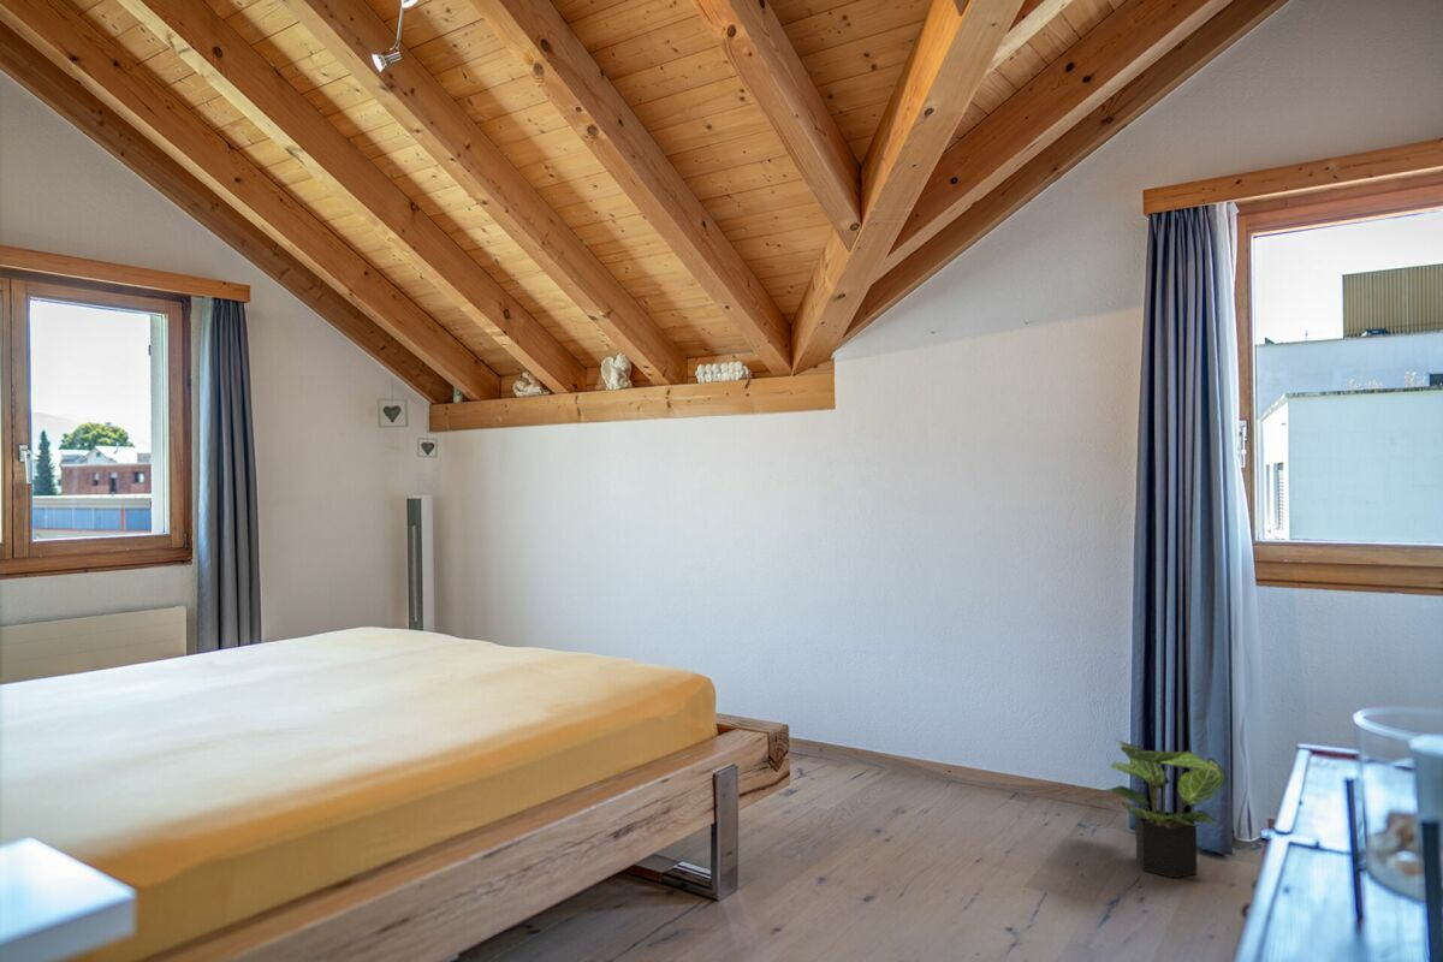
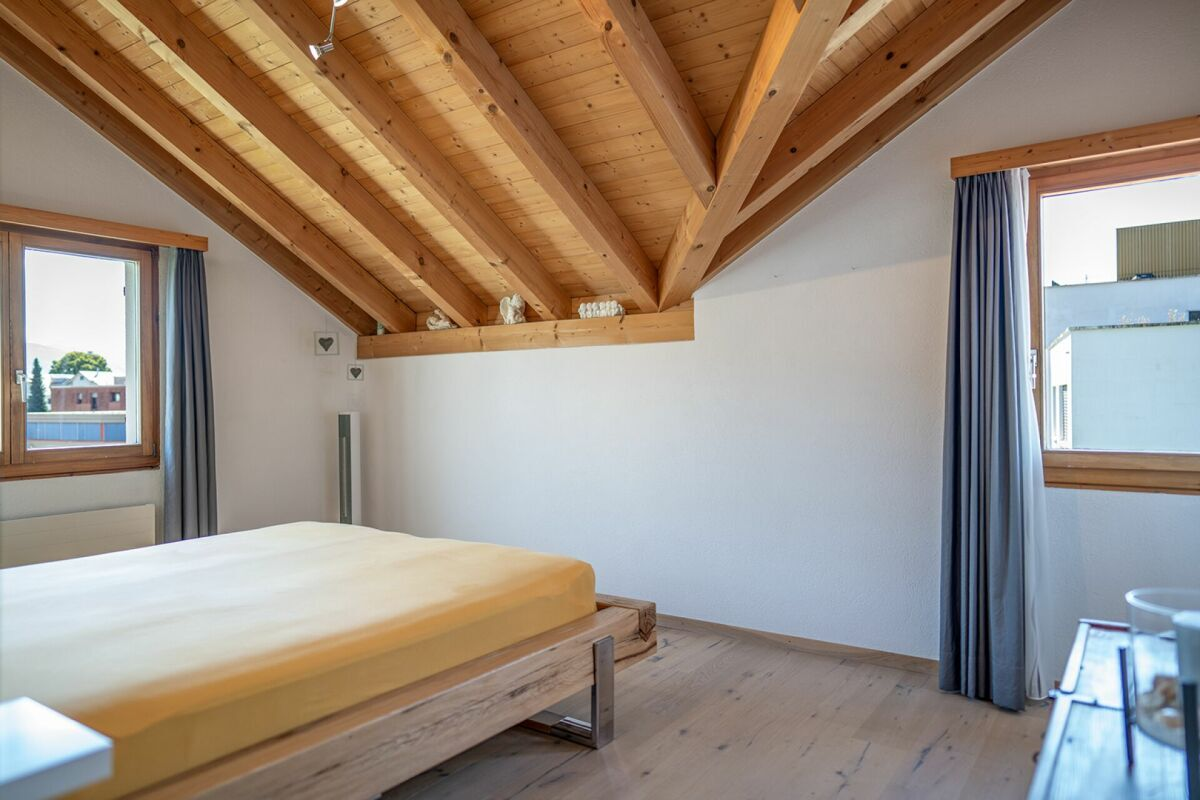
- potted plant [1106,738,1228,879]
